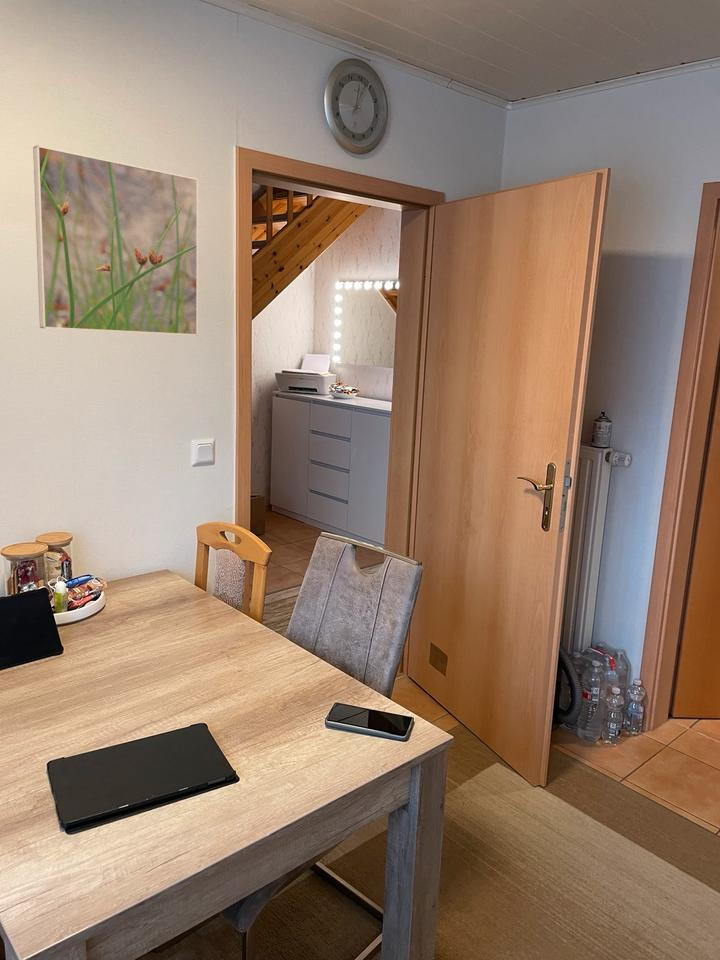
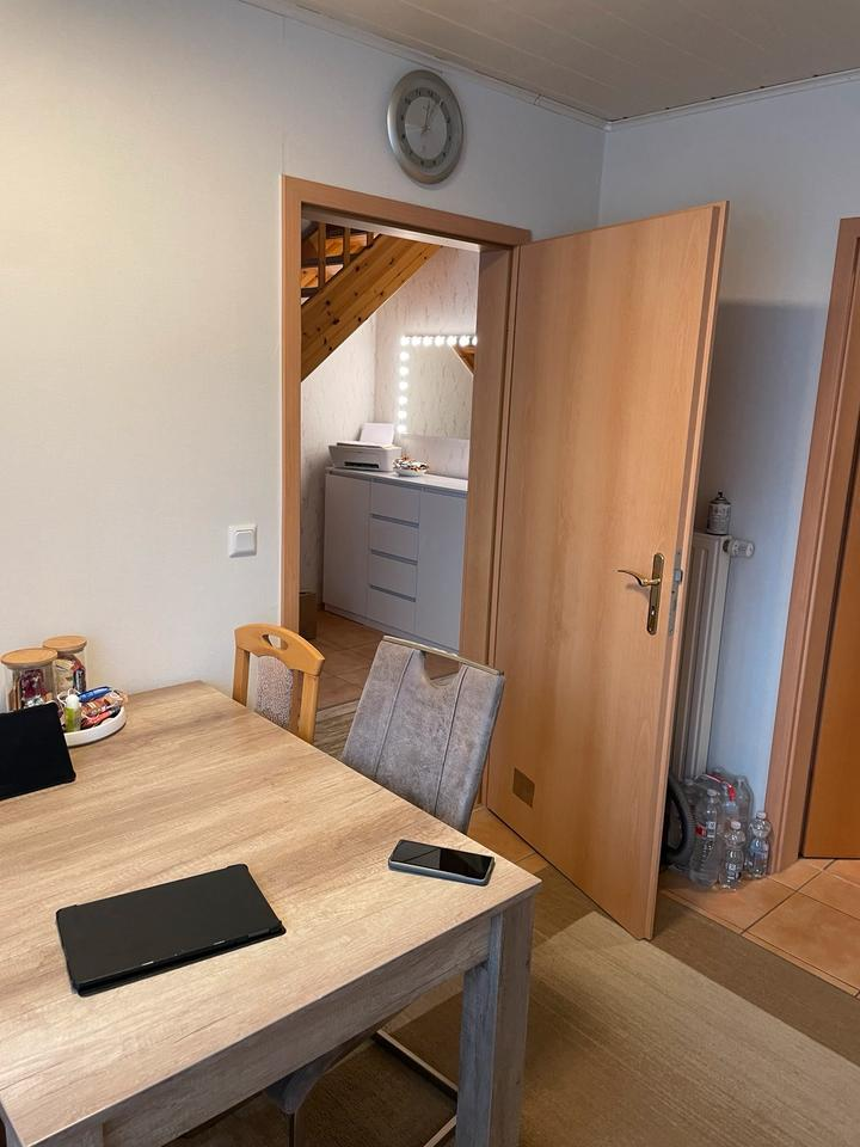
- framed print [32,144,199,337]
